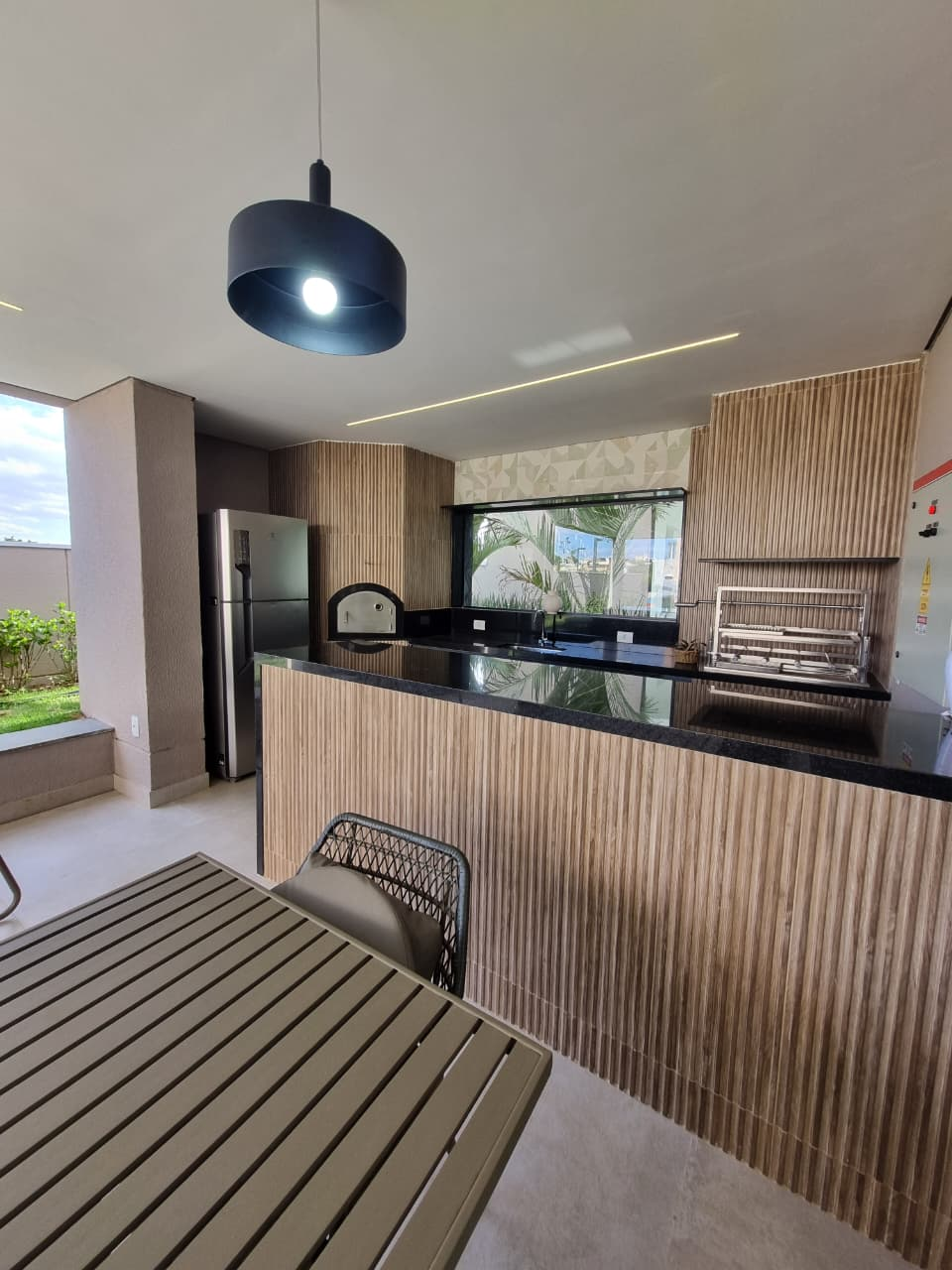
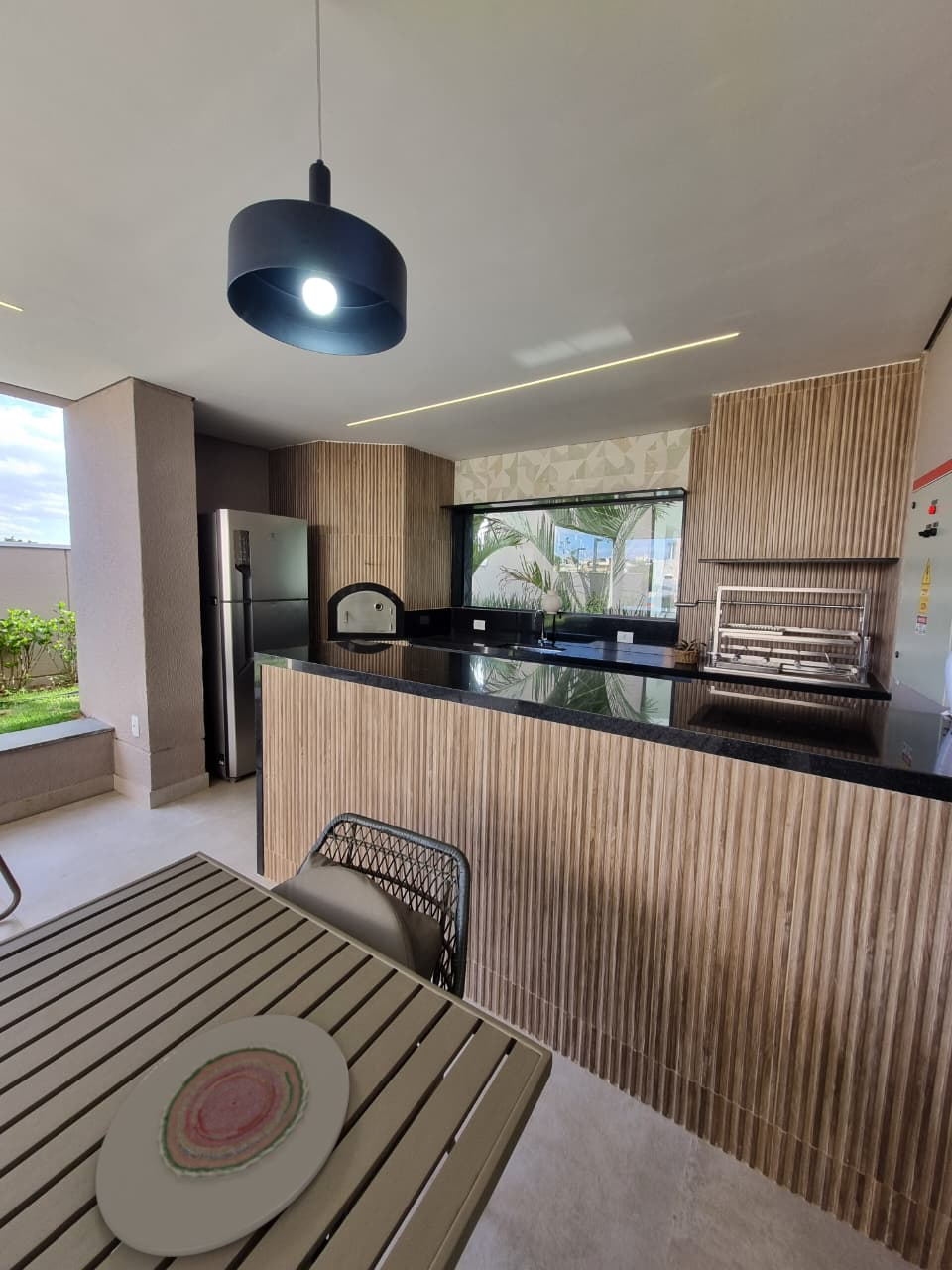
+ plate [95,1014,351,1257]
